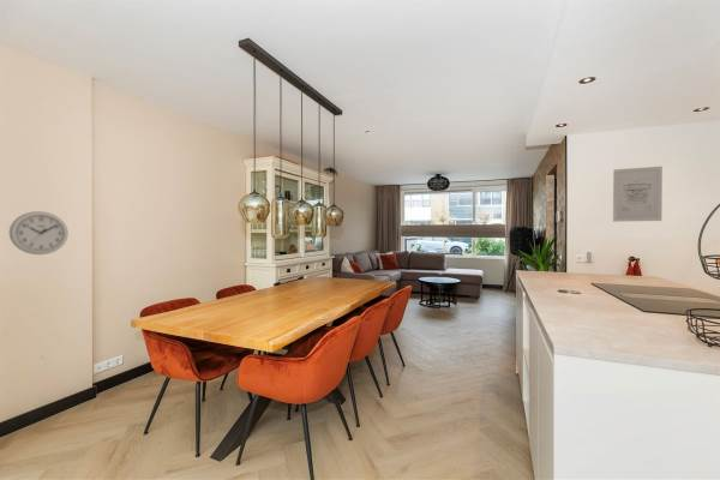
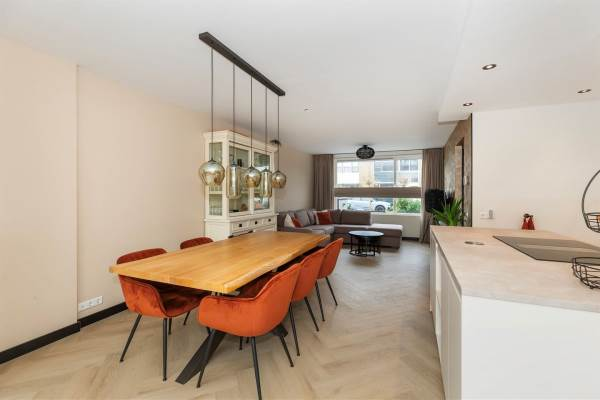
- wall clock [8,210,70,256]
- wall art [612,166,664,223]
